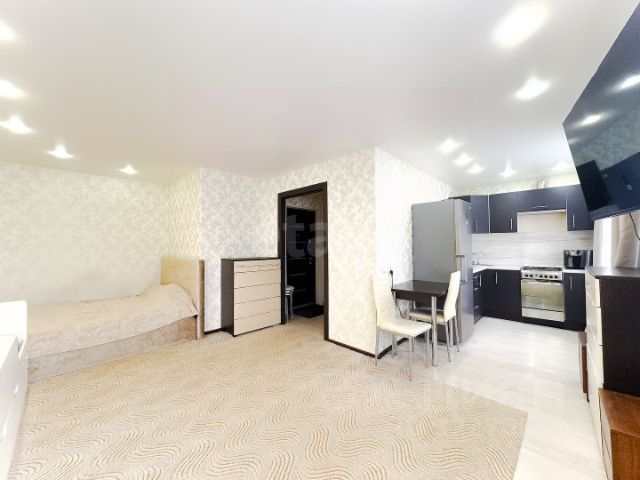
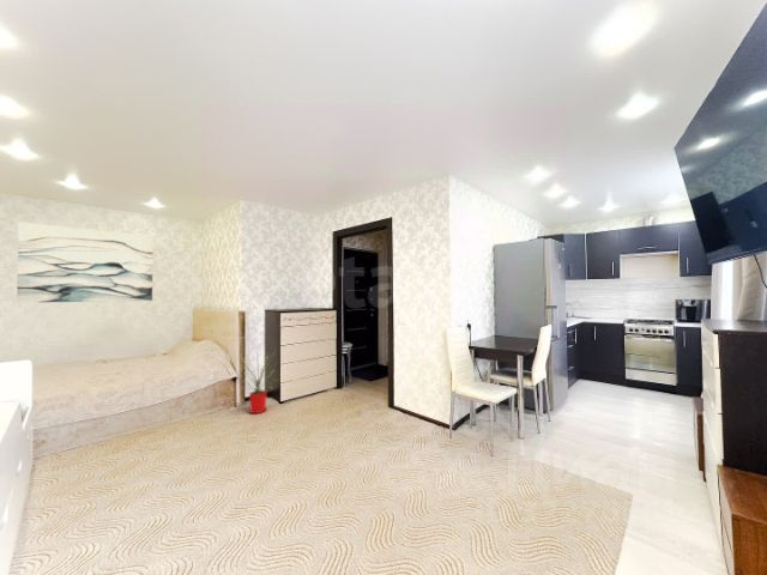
+ wall art [16,220,155,304]
+ house plant [235,351,283,414]
